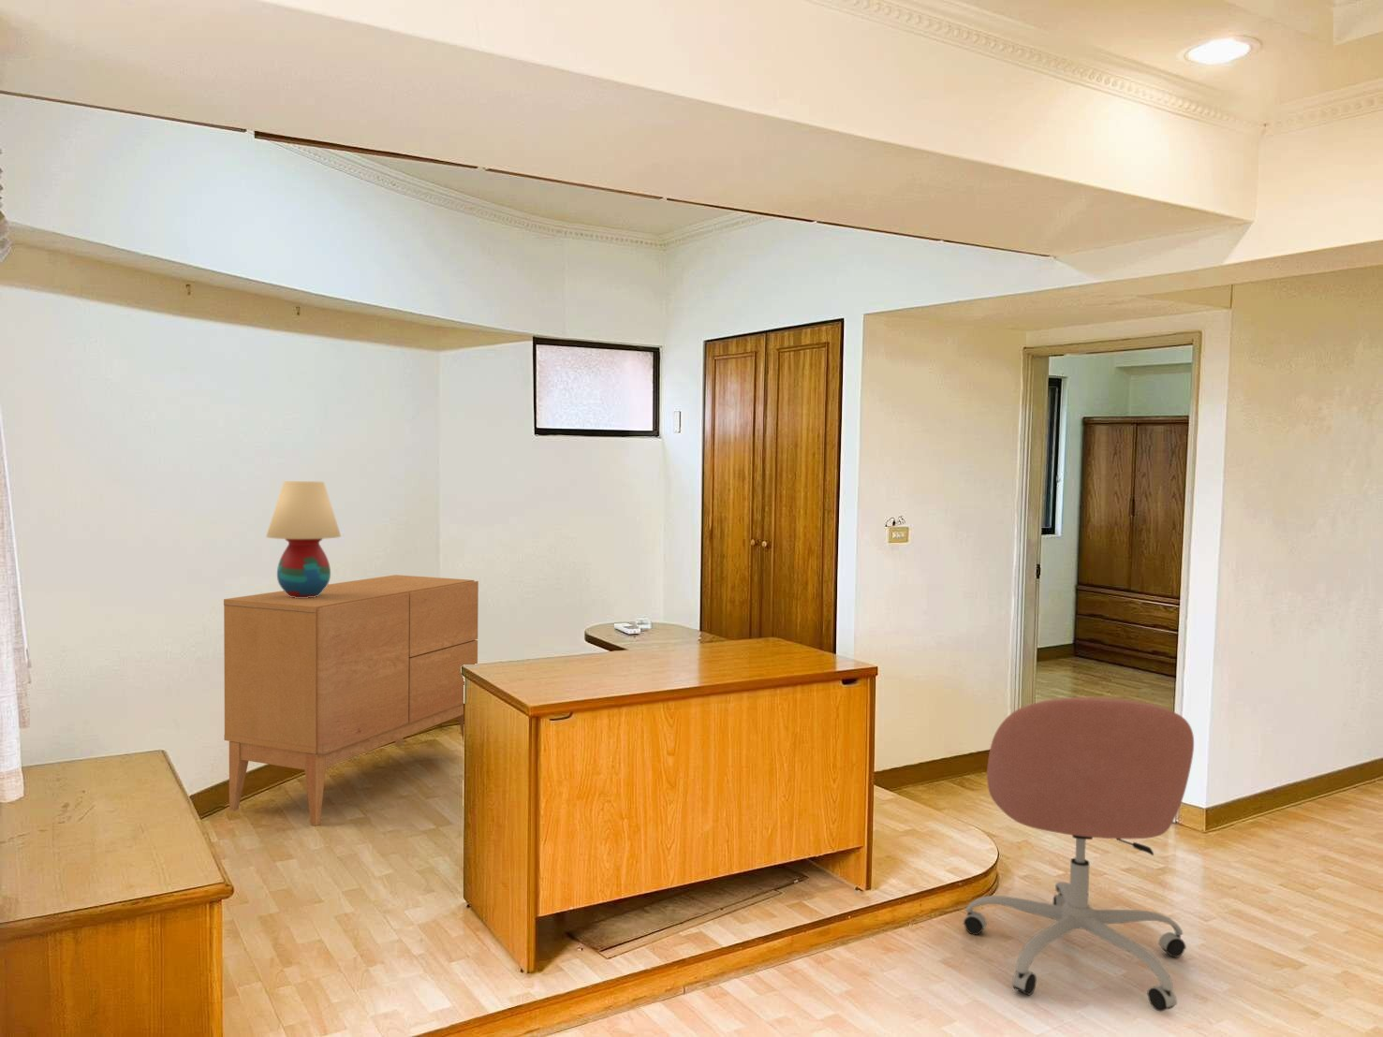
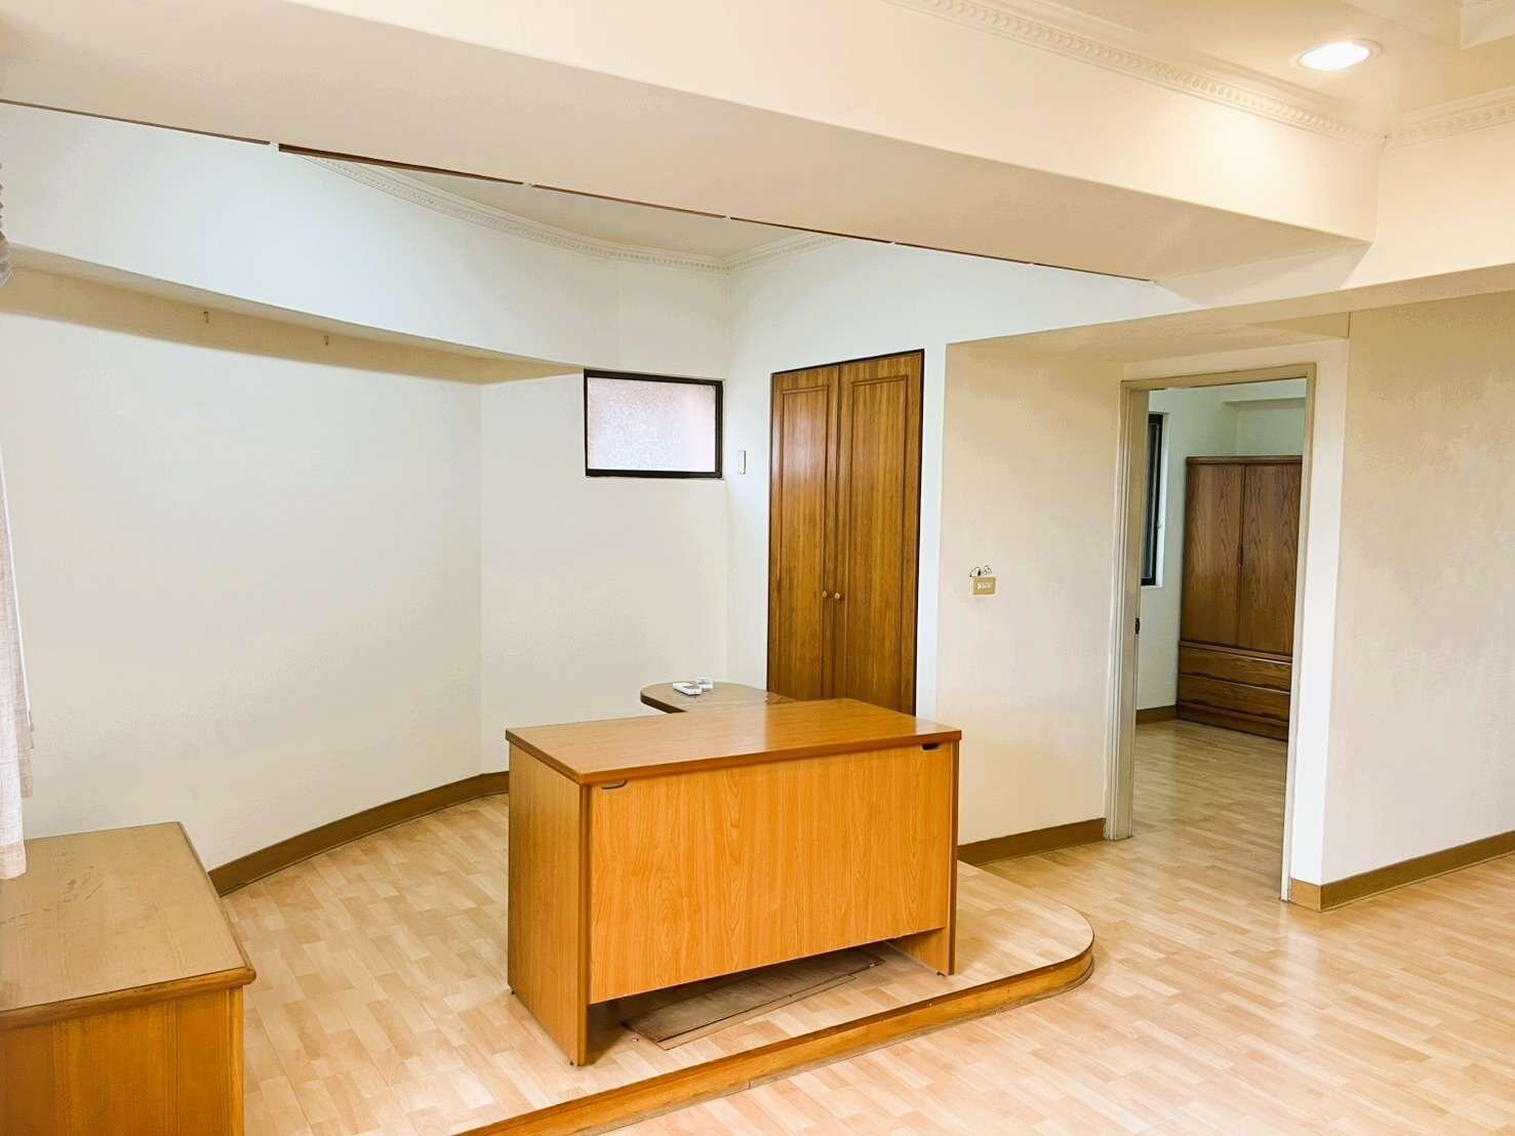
- table lamp [265,480,342,598]
- sideboard [222,574,480,827]
- office chair [961,696,1194,1012]
